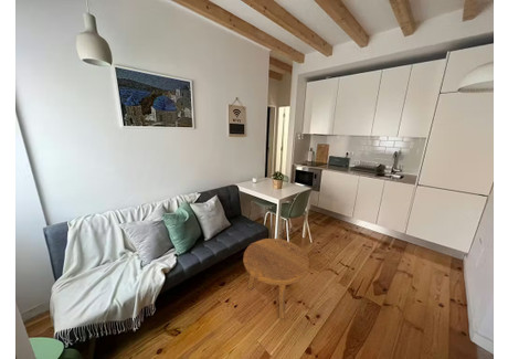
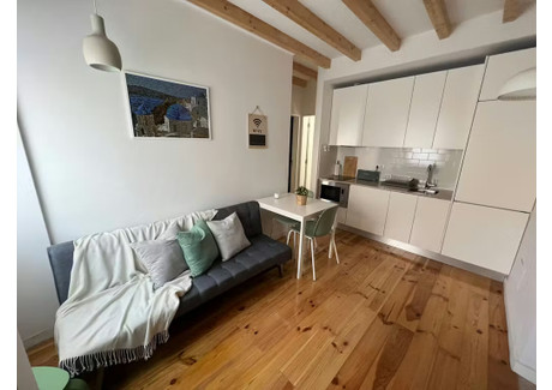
- footstool [242,237,310,320]
